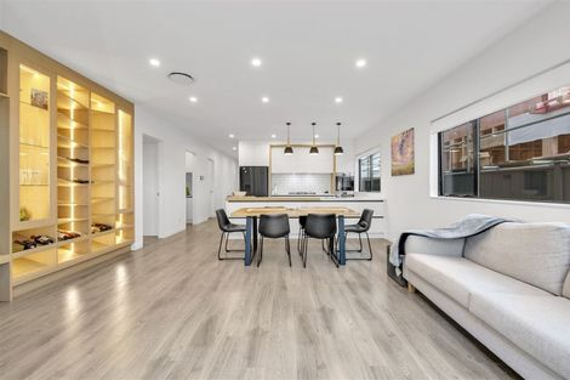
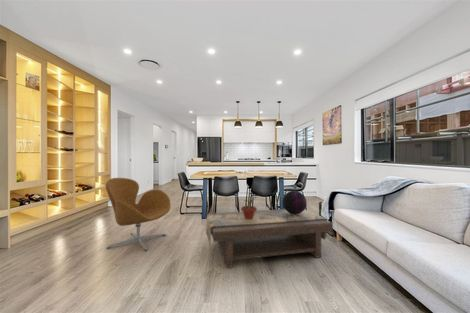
+ potted plant [240,195,259,220]
+ coffee table [205,208,333,269]
+ decorative orb [282,190,308,215]
+ armchair [105,177,172,252]
